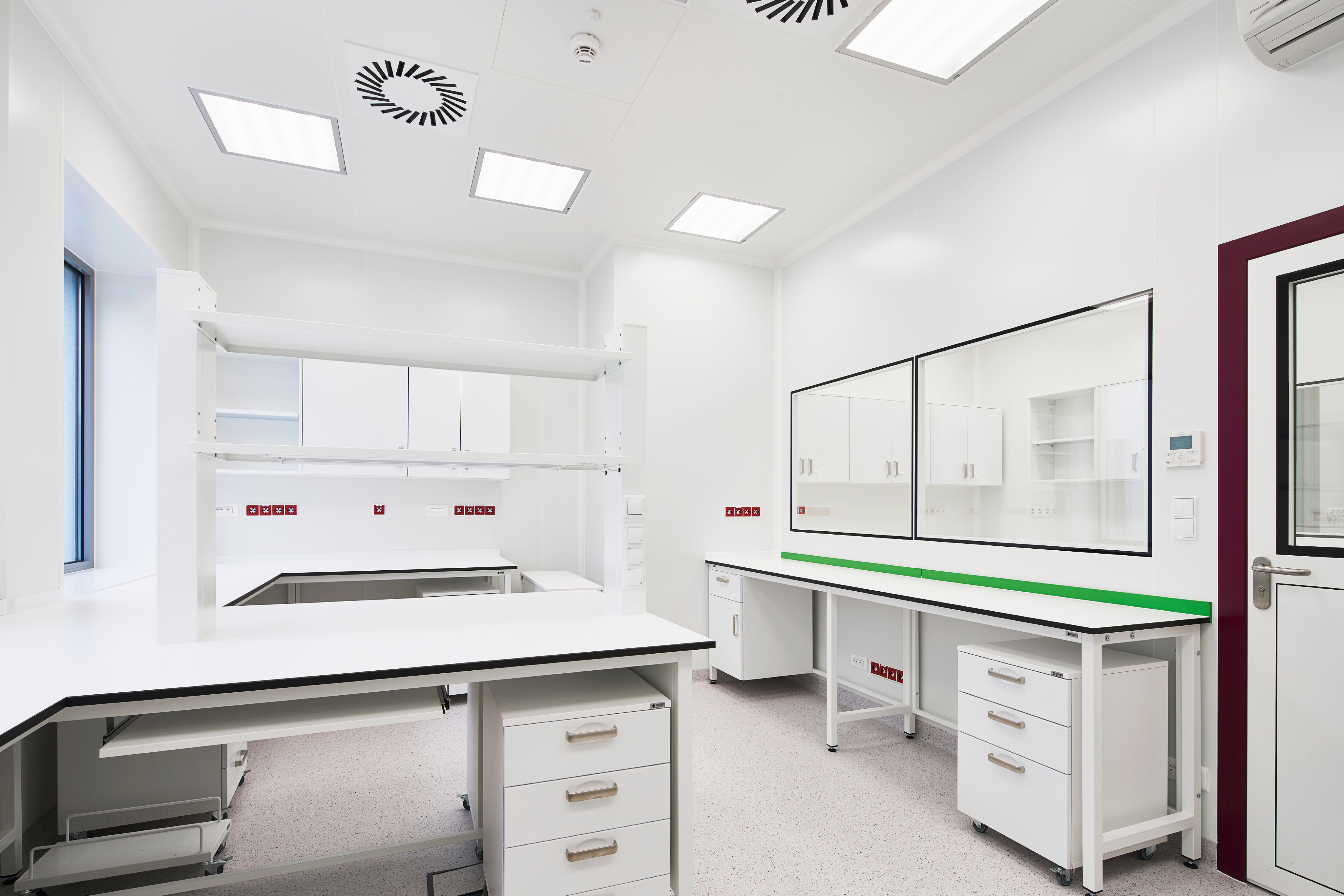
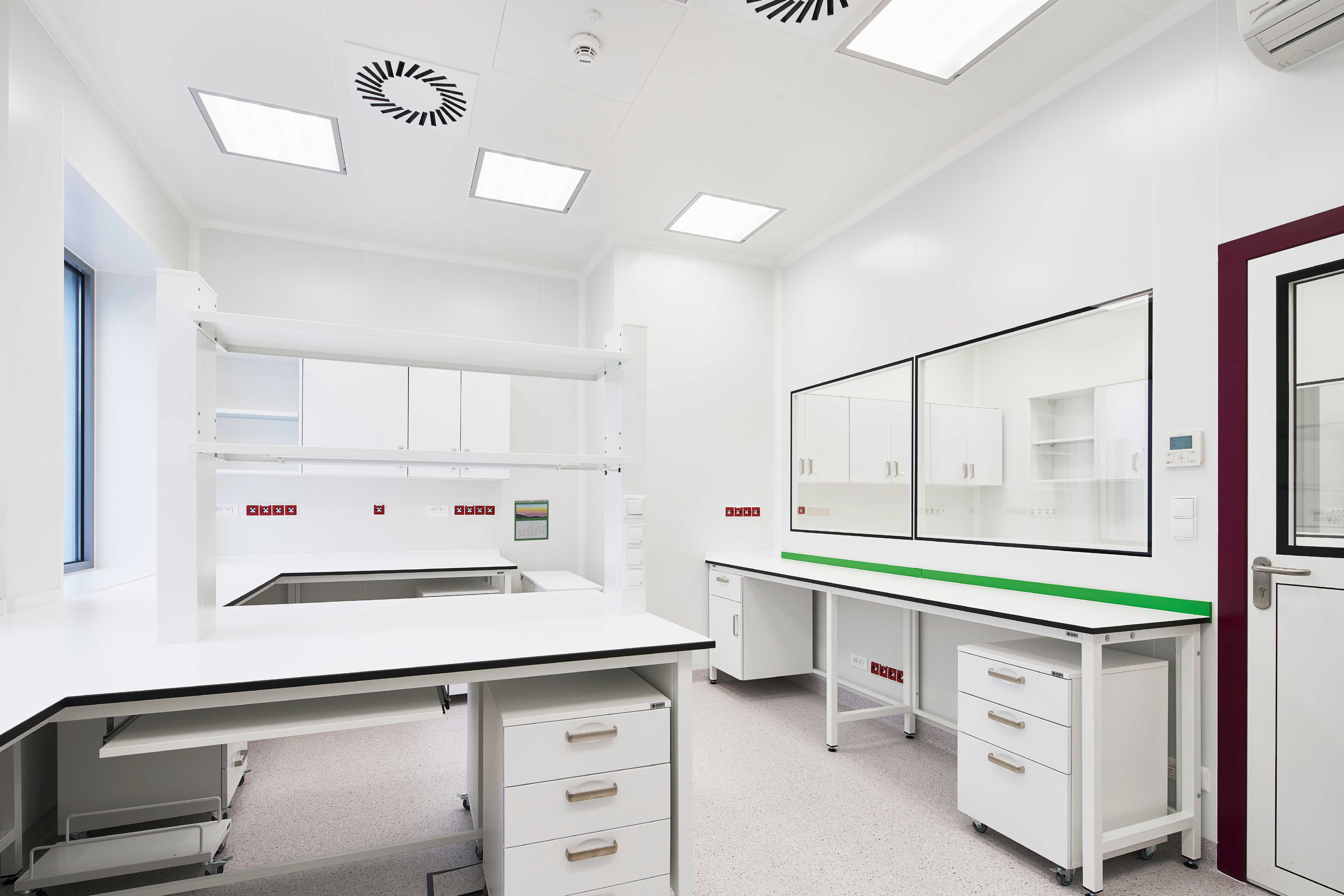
+ calendar [514,499,549,541]
